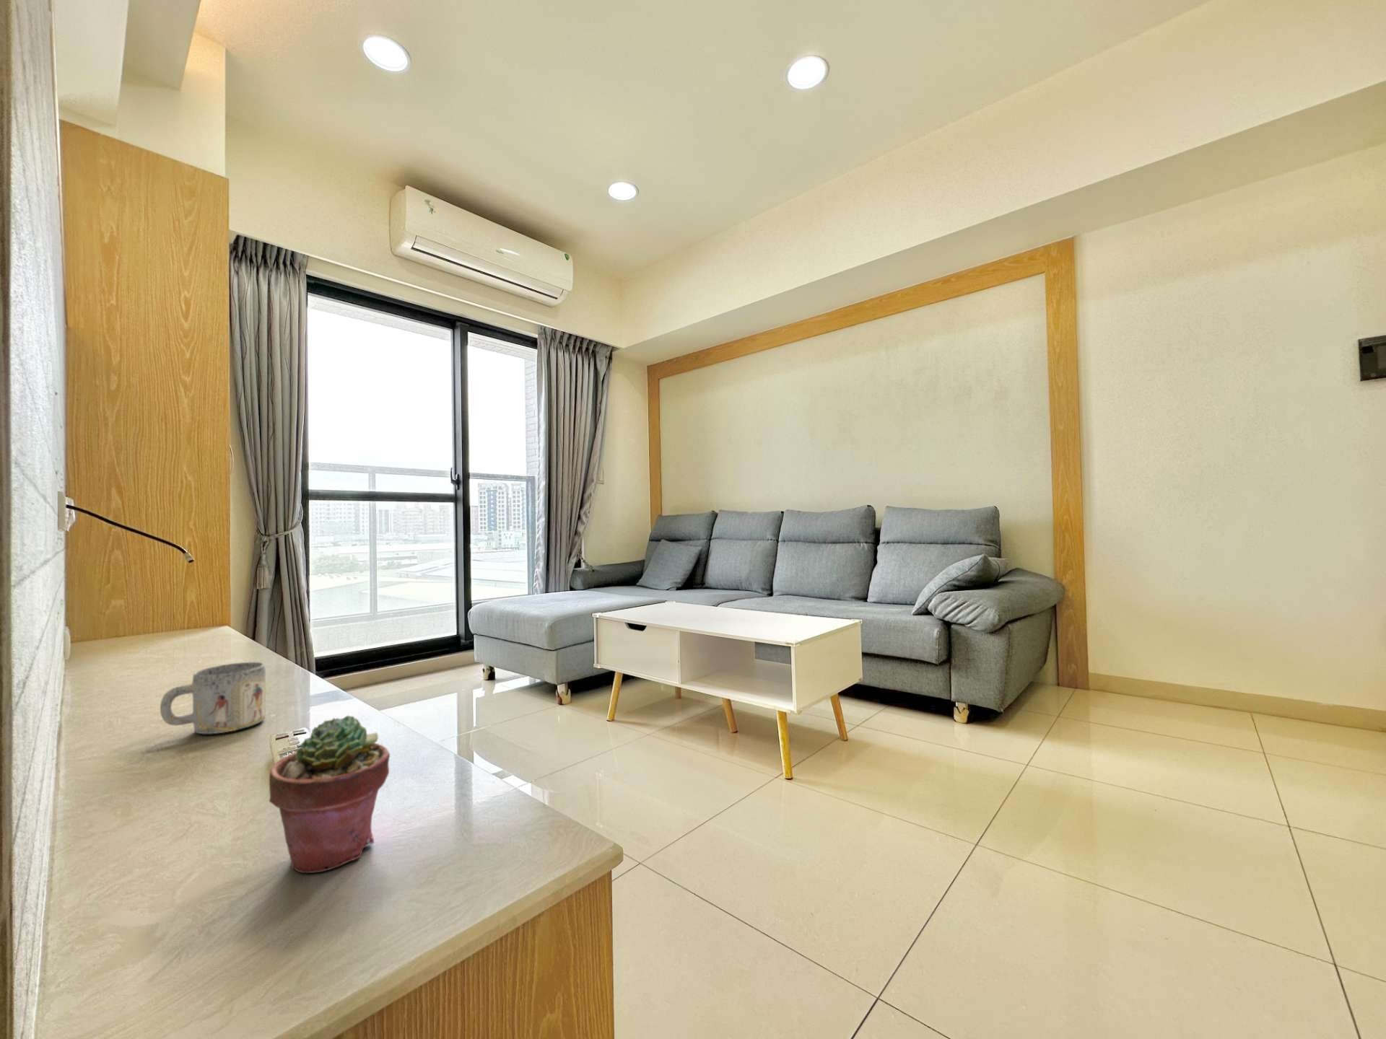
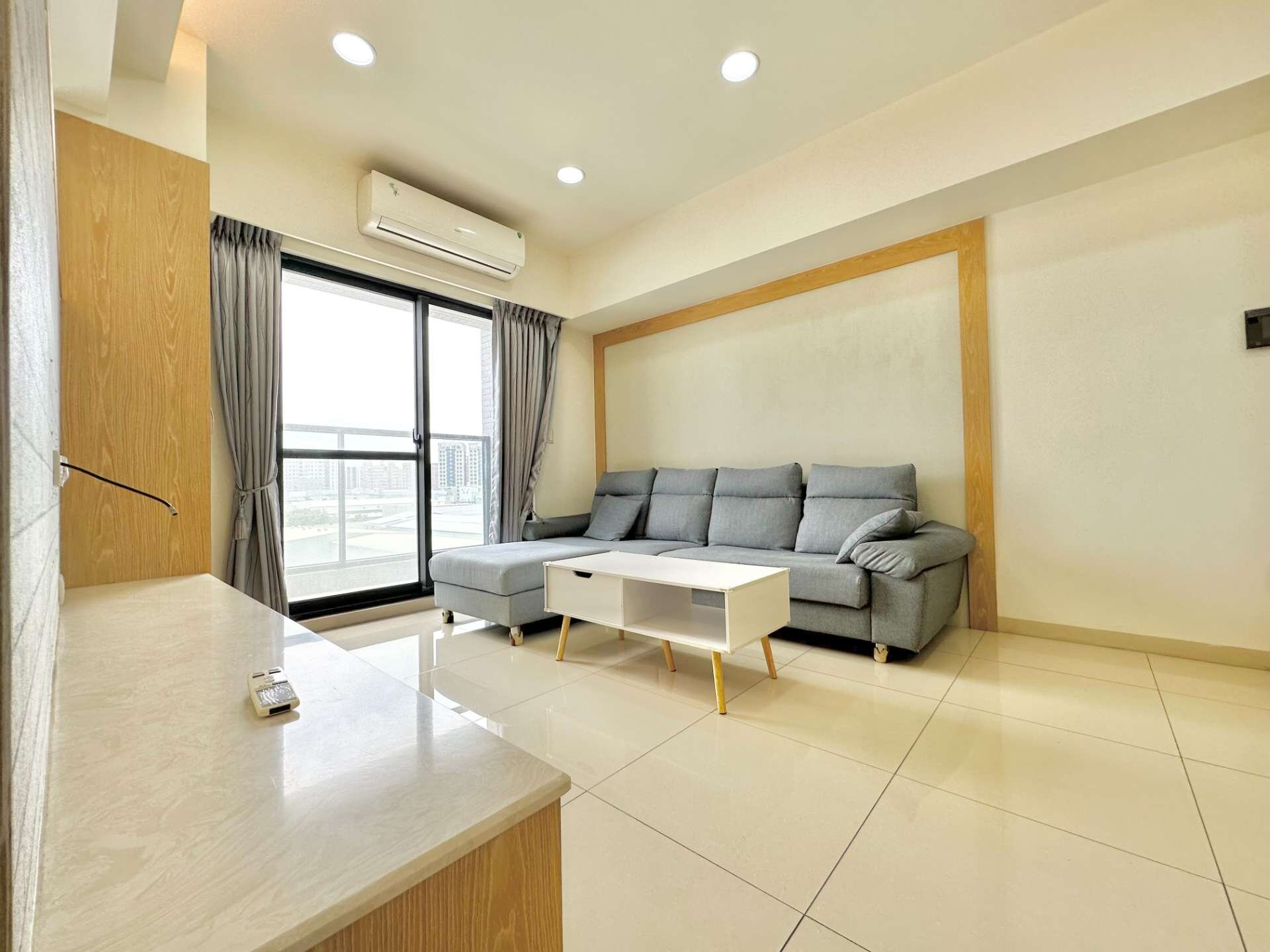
- potted succulent [268,715,391,874]
- mug [159,661,266,735]
